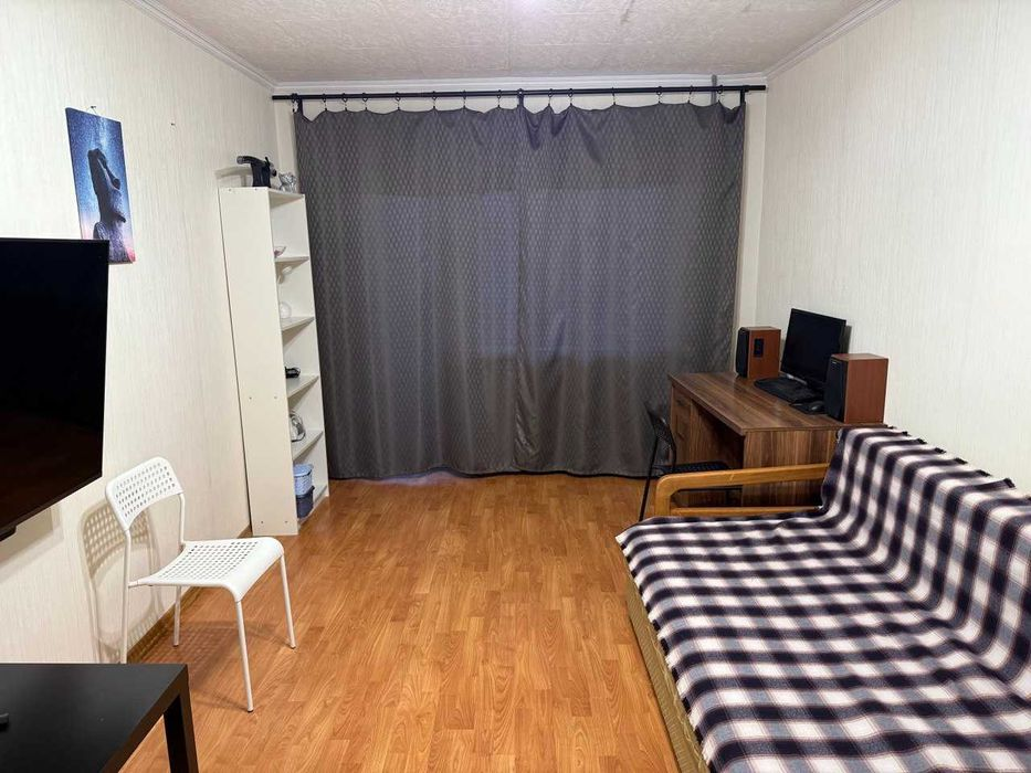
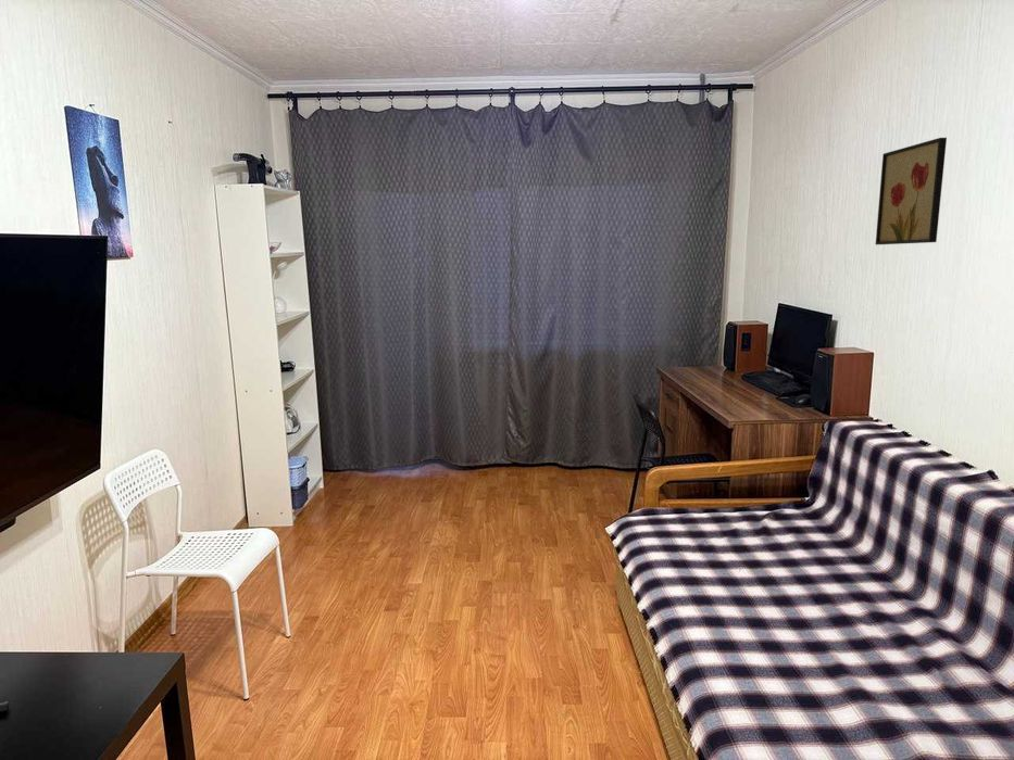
+ wall art [875,137,948,245]
